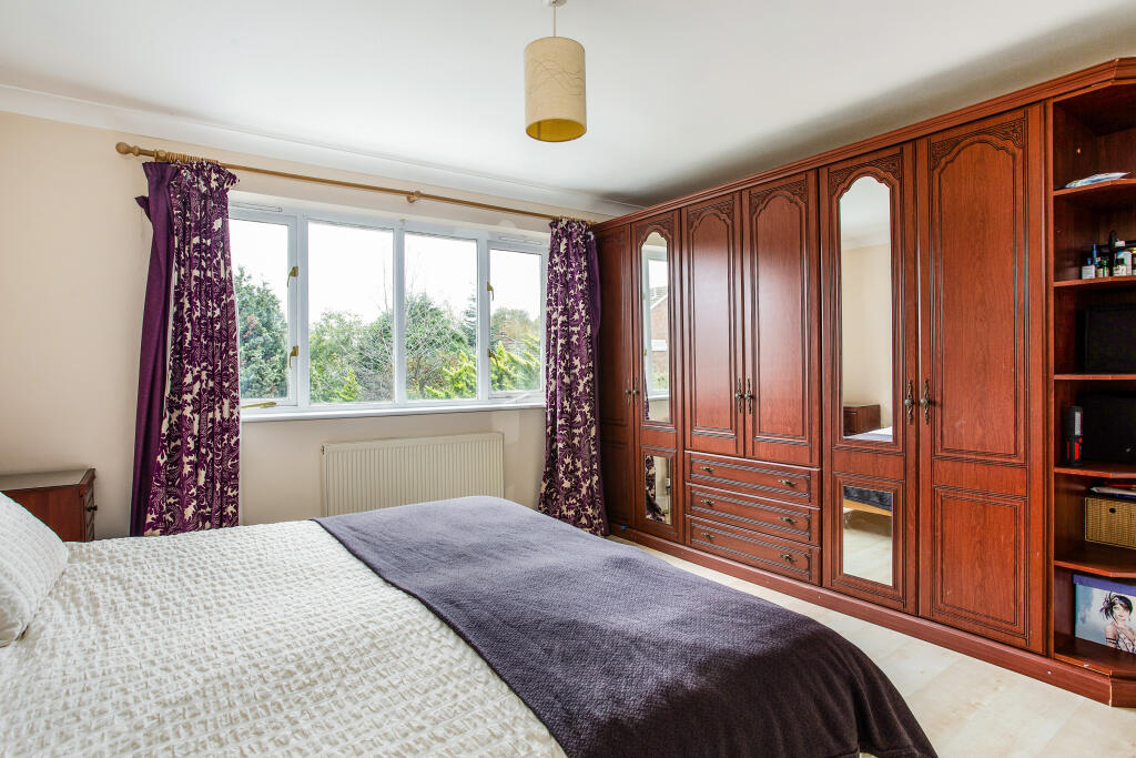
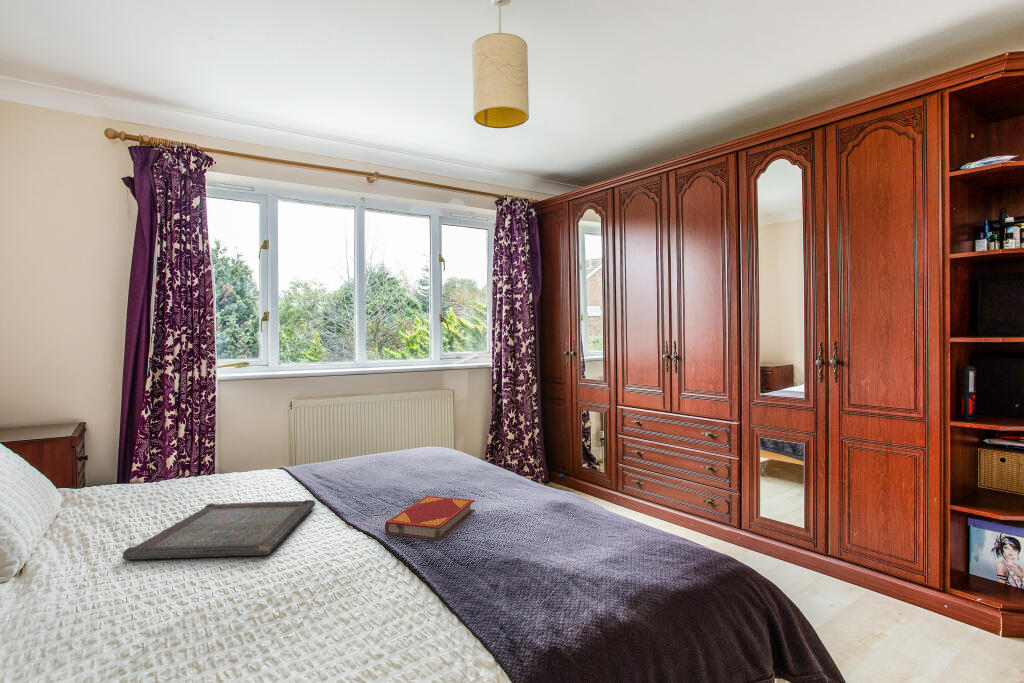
+ serving tray [121,499,317,561]
+ hardback book [384,495,476,541]
